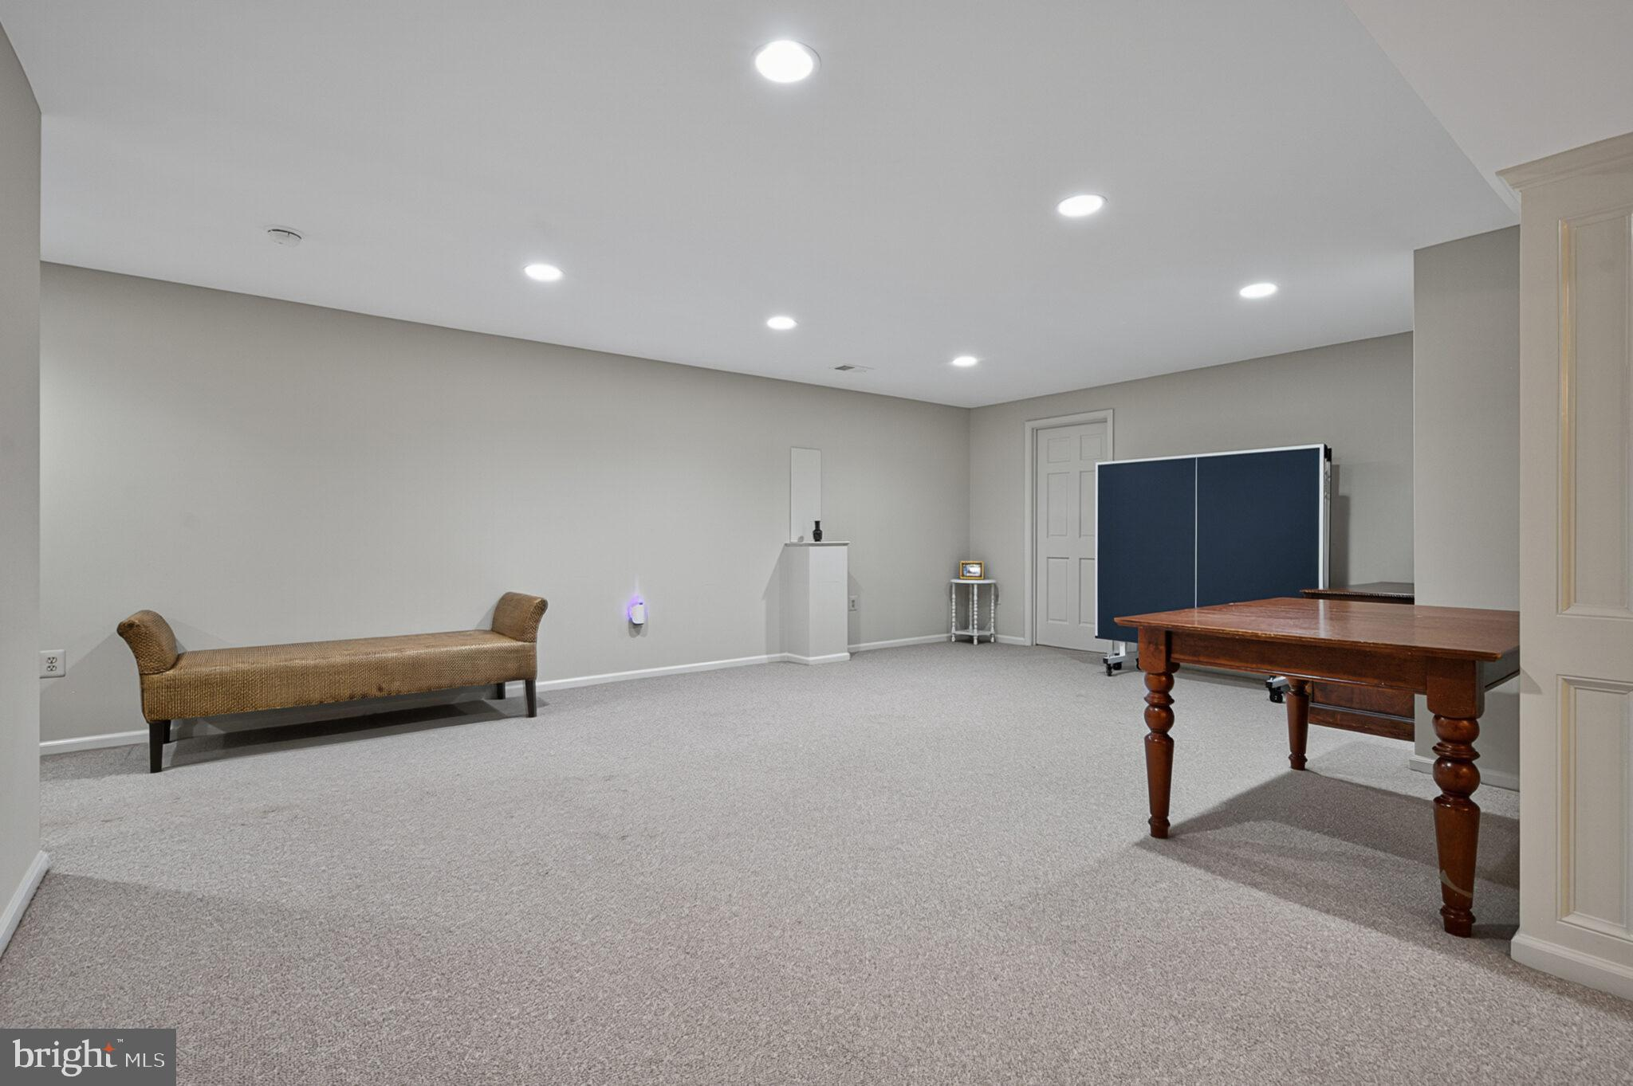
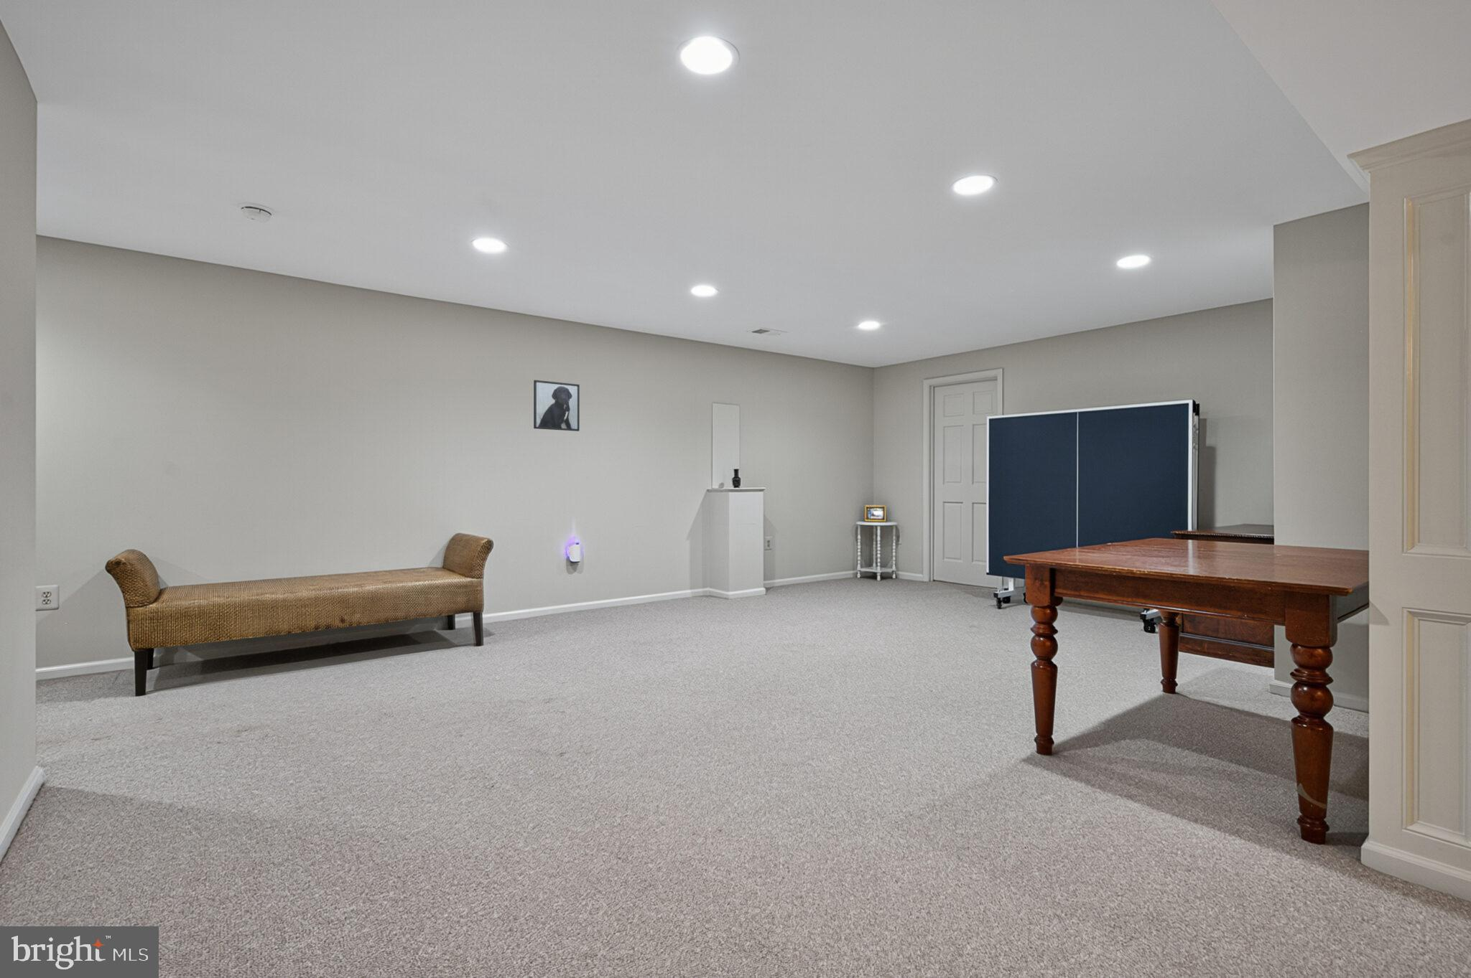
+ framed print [533,380,580,432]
